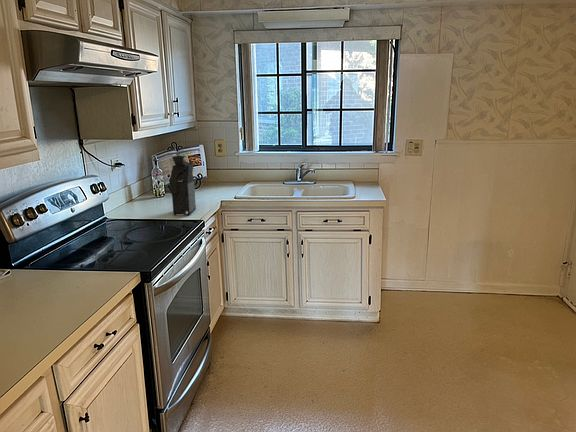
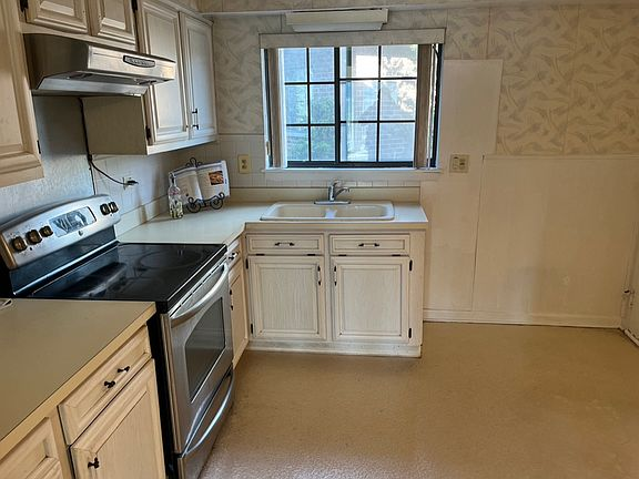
- coffee maker [168,155,197,216]
